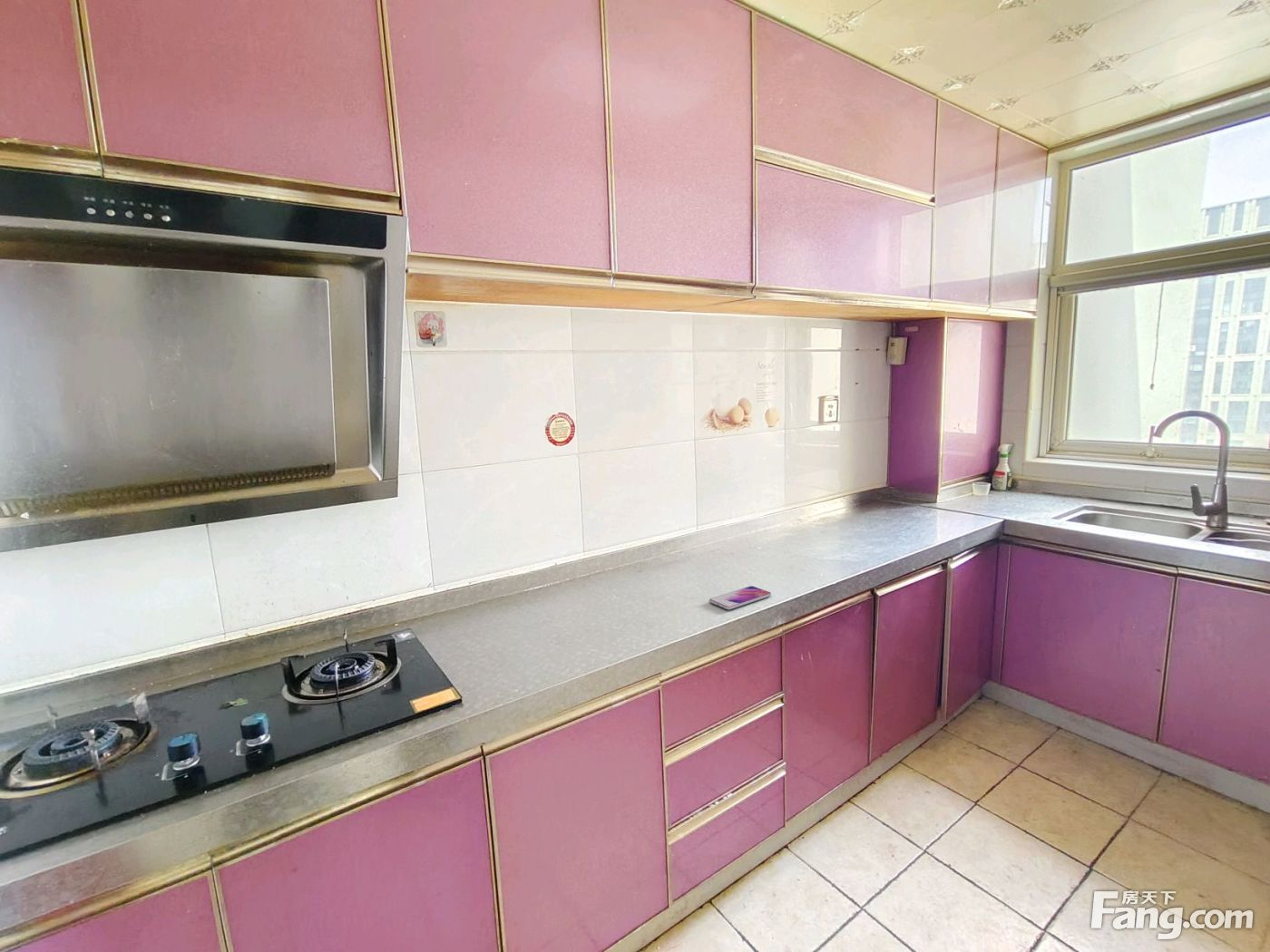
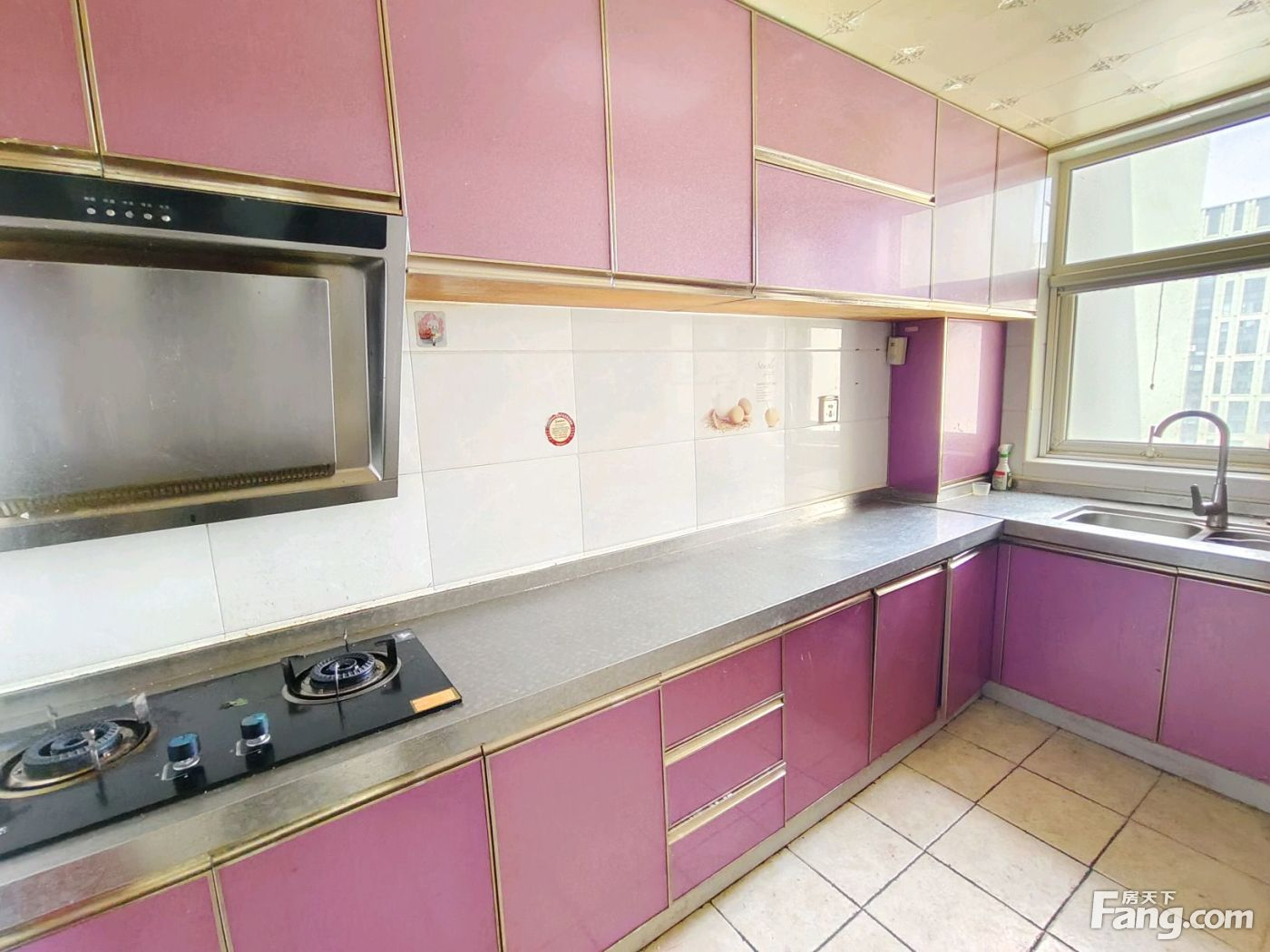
- smartphone [708,585,772,610]
